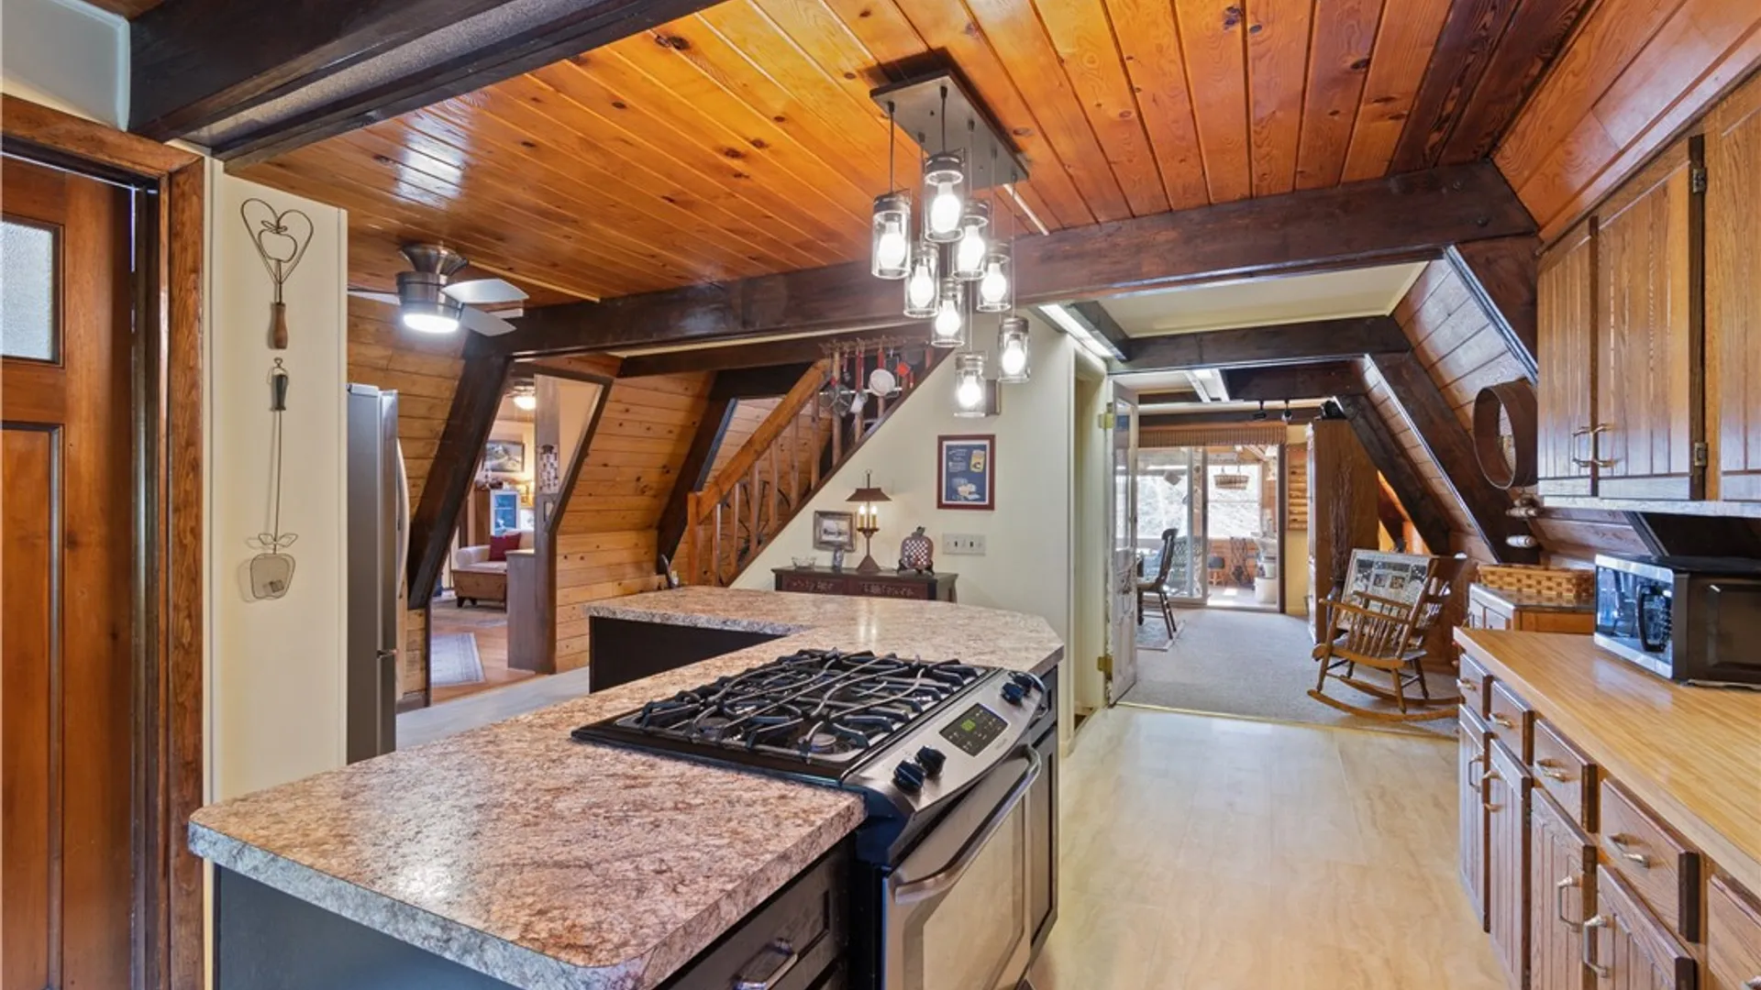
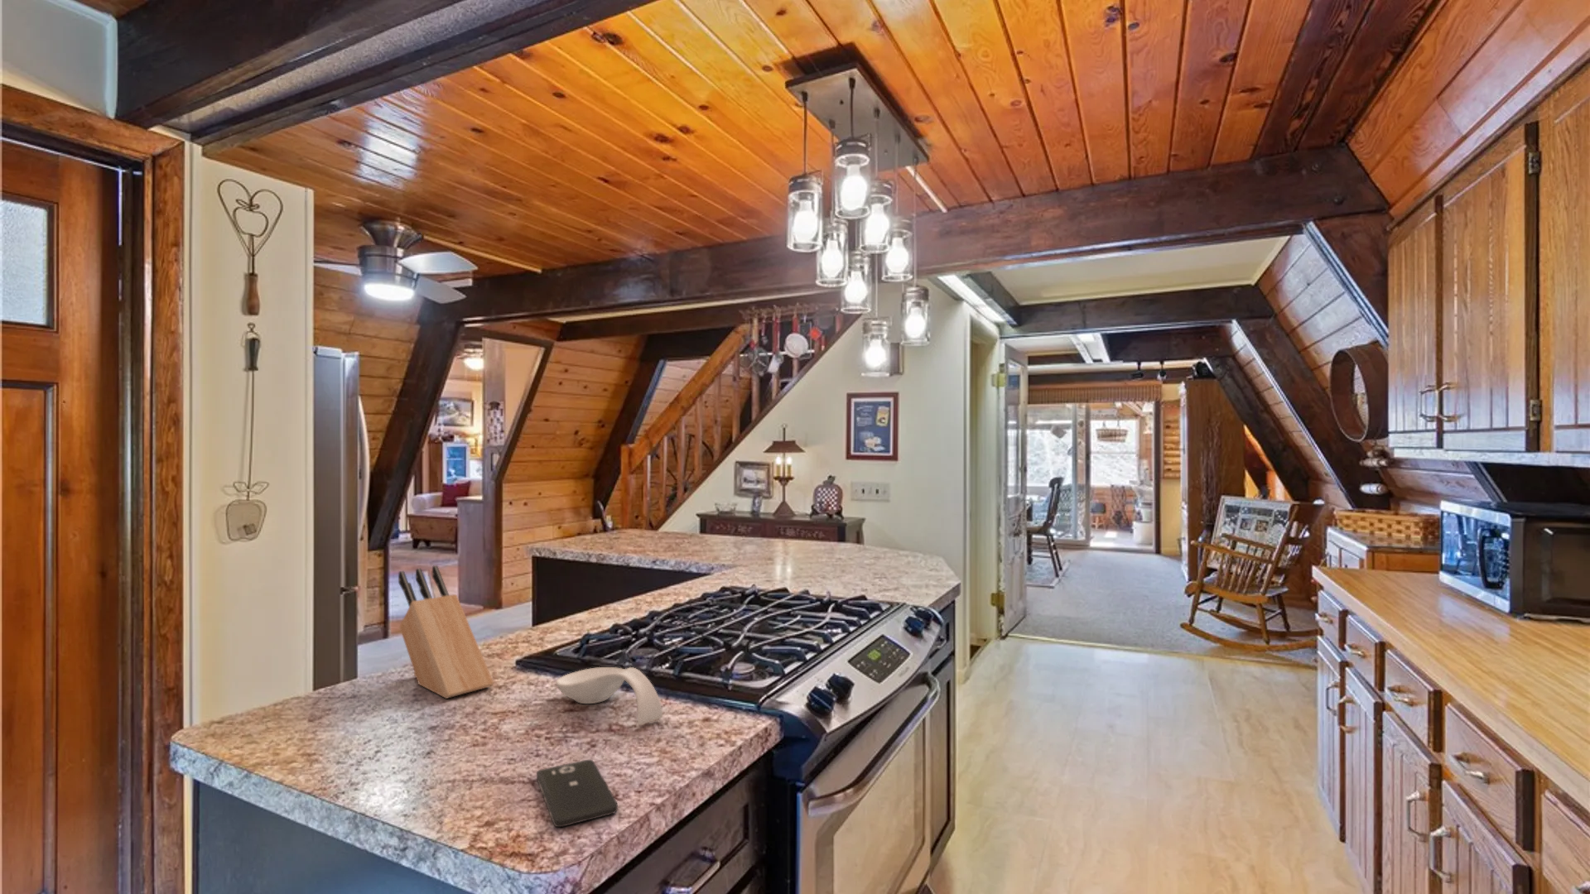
+ knife block [397,564,495,700]
+ spoon rest [555,666,663,726]
+ smartphone [536,759,618,827]
